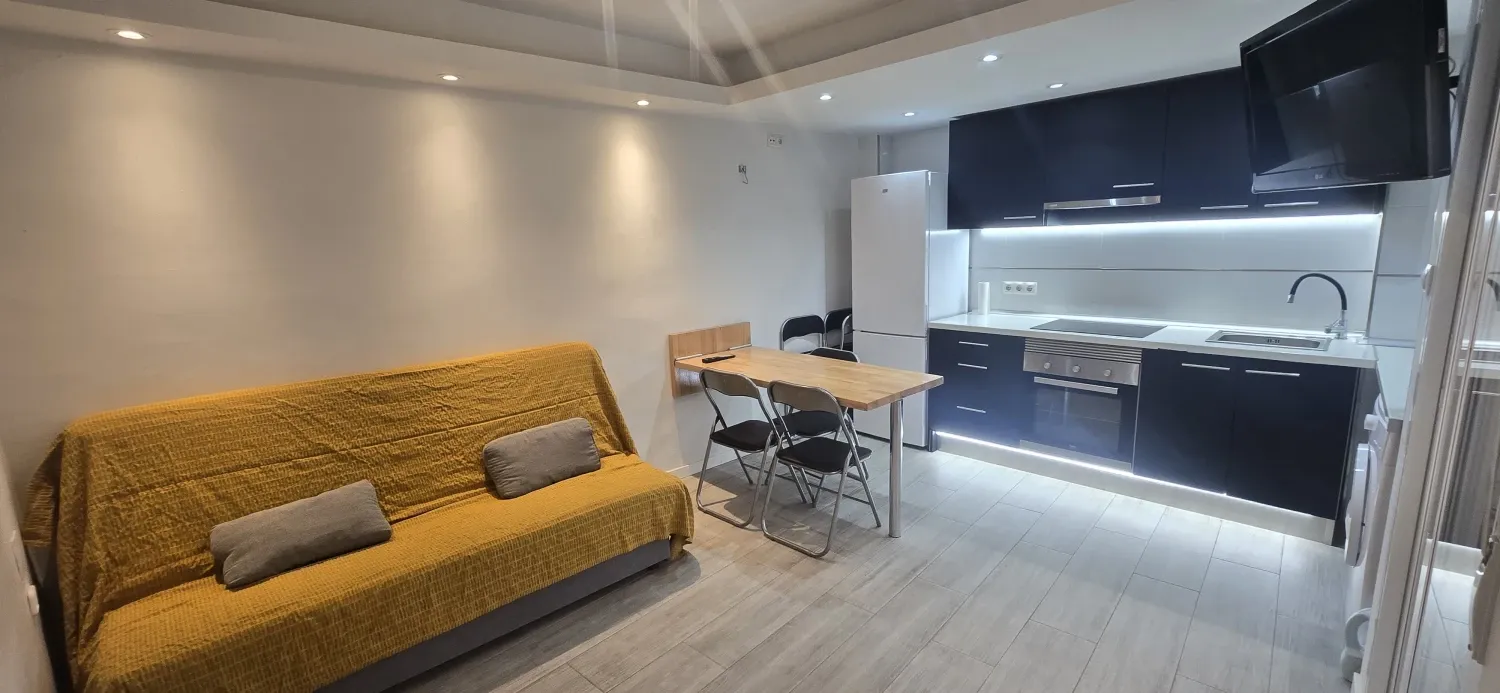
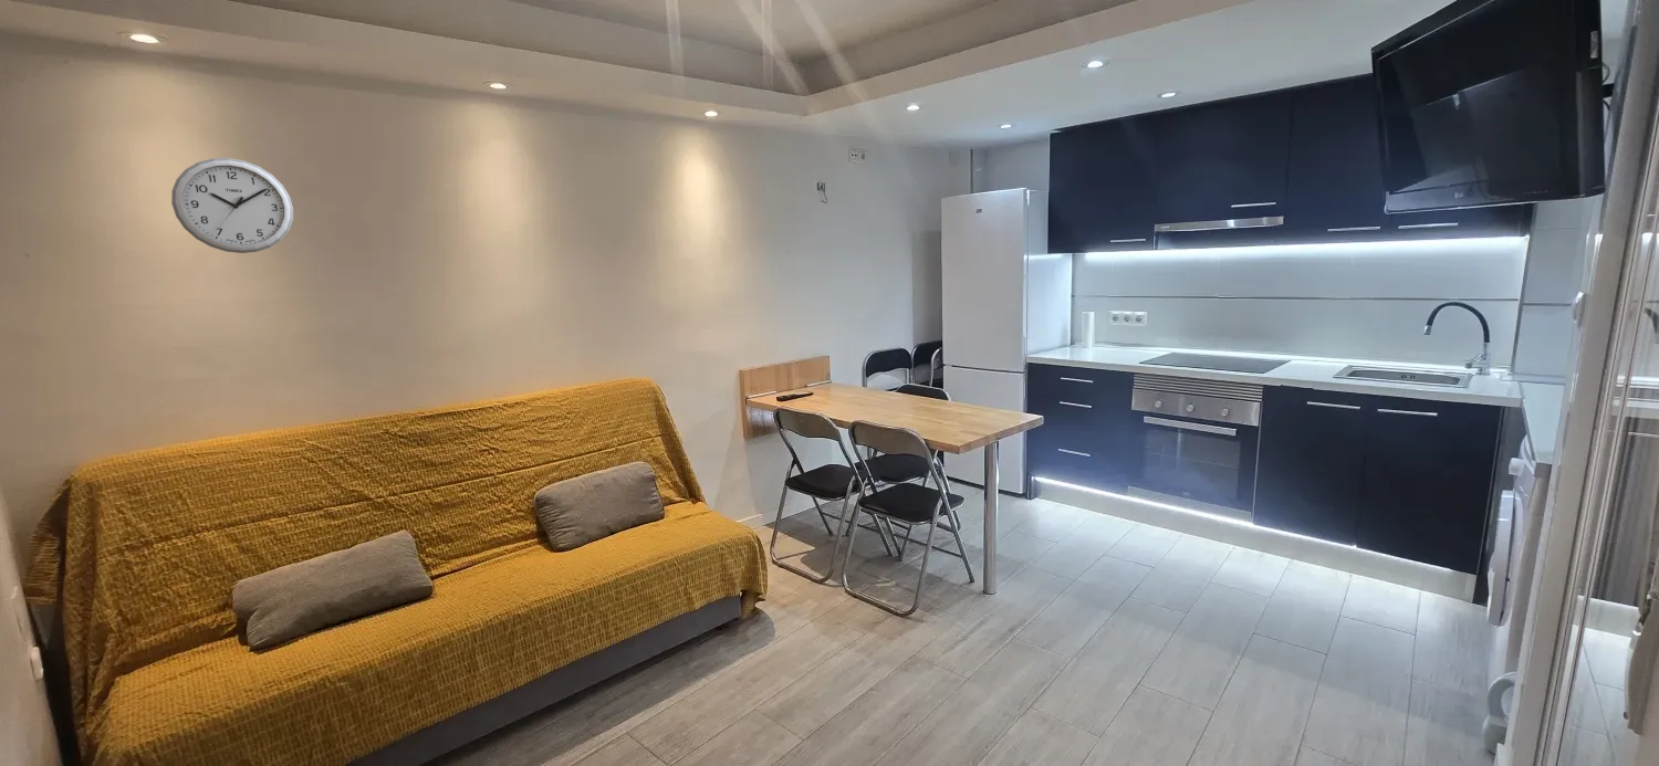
+ wall clock [170,157,294,254]
